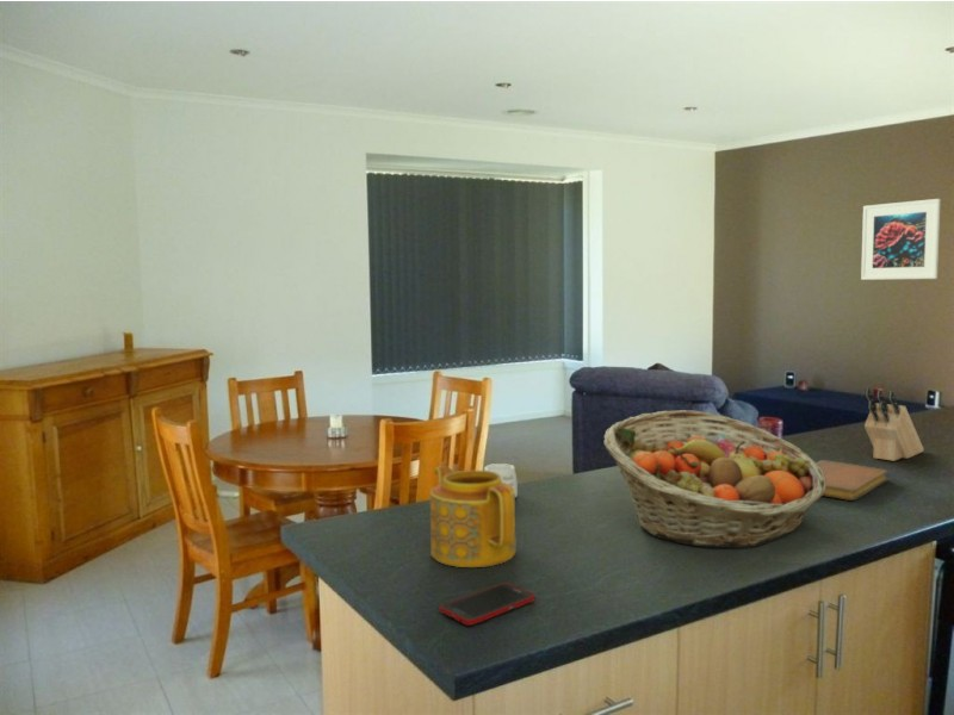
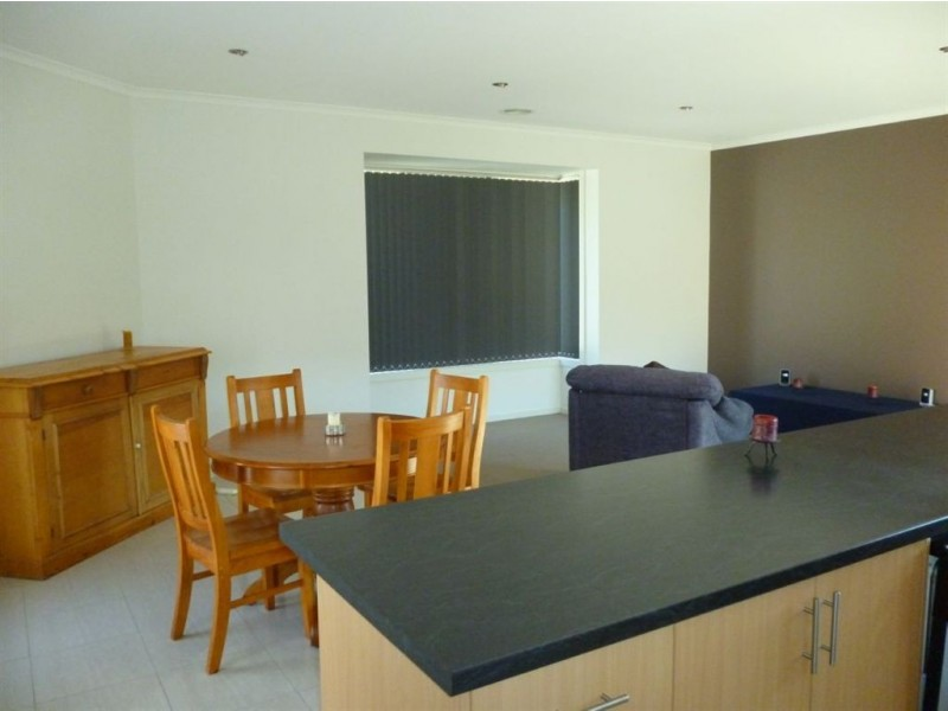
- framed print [860,198,942,281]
- cell phone [439,582,537,627]
- knife block [863,387,925,462]
- mug [483,462,519,498]
- teapot [429,465,516,568]
- fruit basket [603,409,826,549]
- notebook [816,459,890,502]
